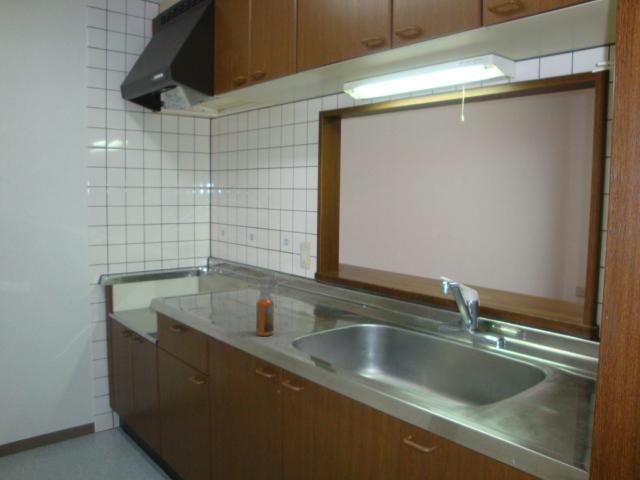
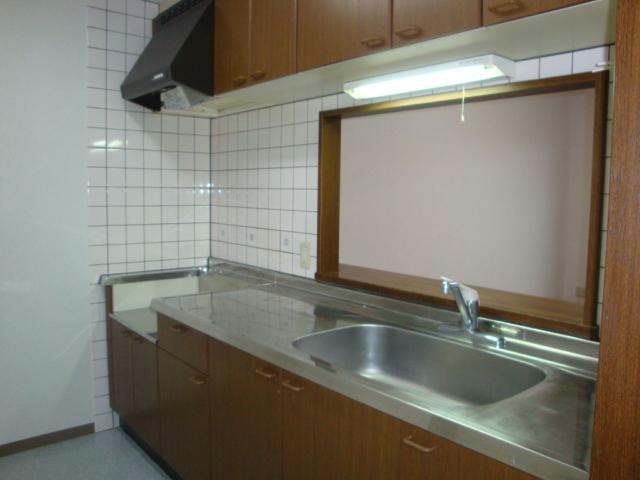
- spray bottle [255,276,278,337]
